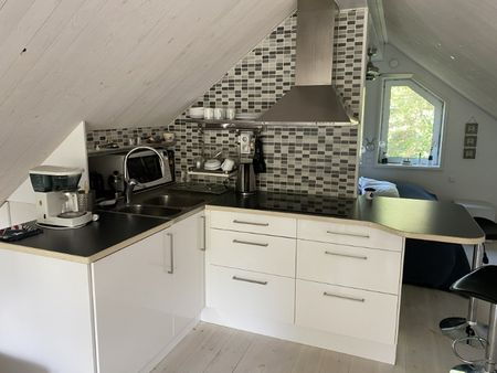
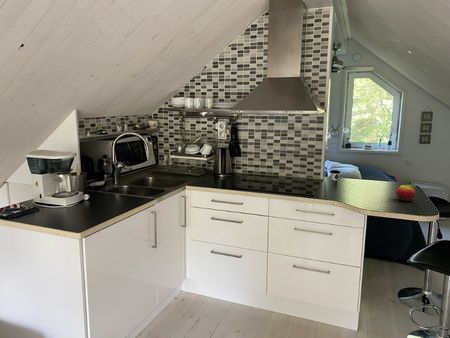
+ fruit [395,183,417,202]
